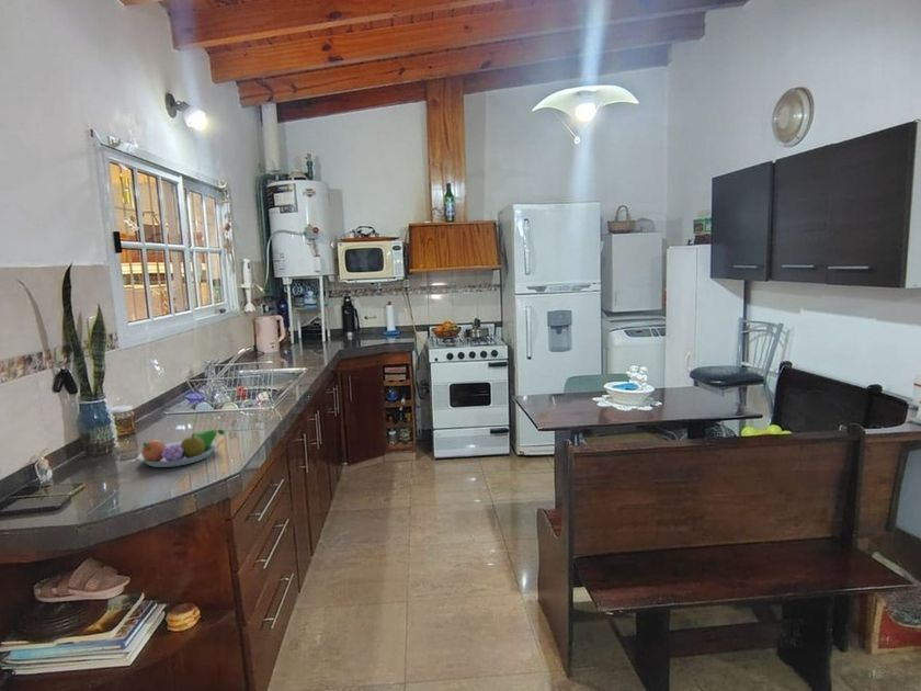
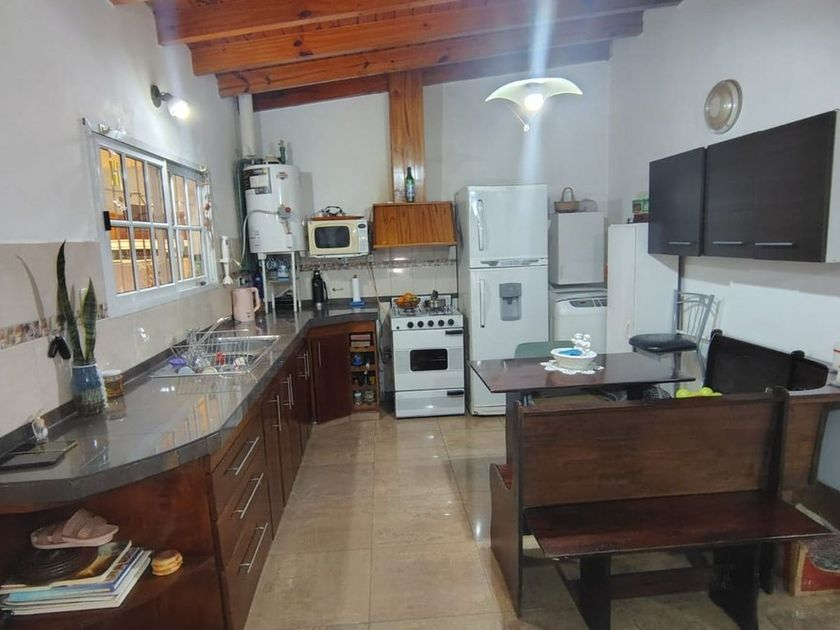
- fruit bowl [137,429,226,468]
